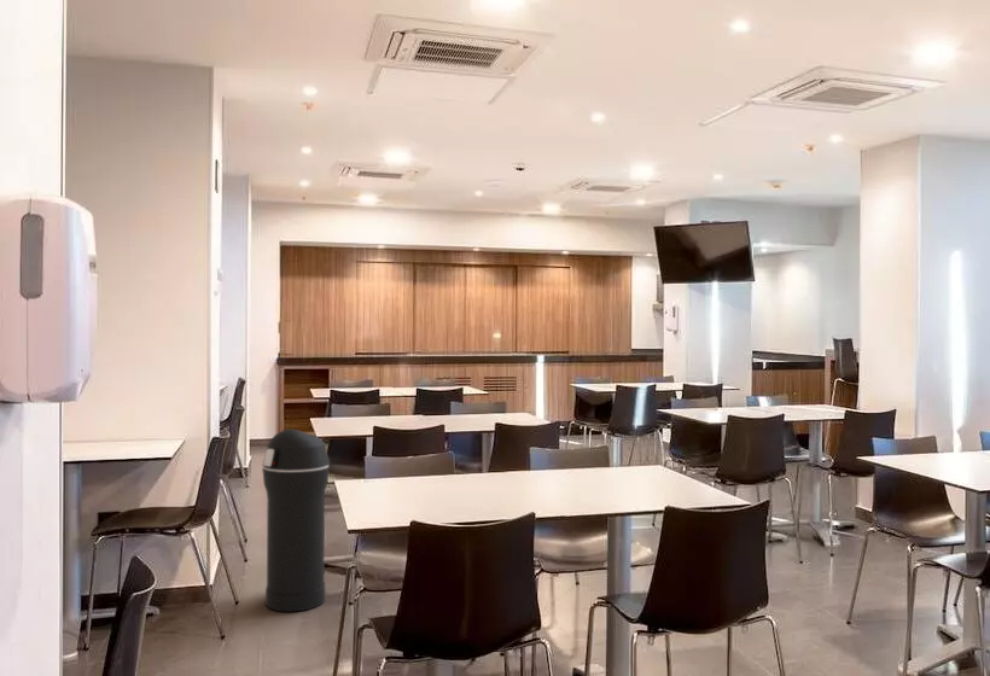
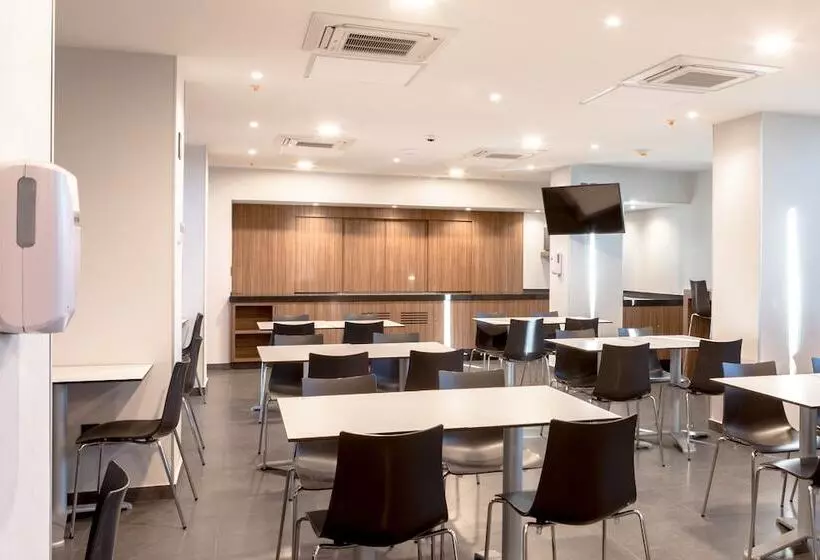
- trash can [261,429,331,613]
